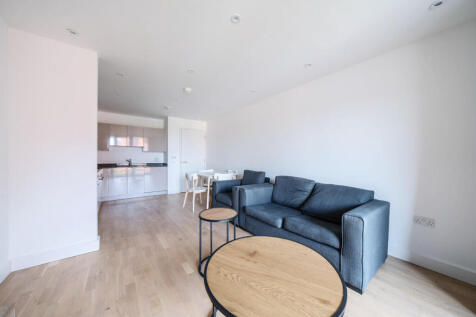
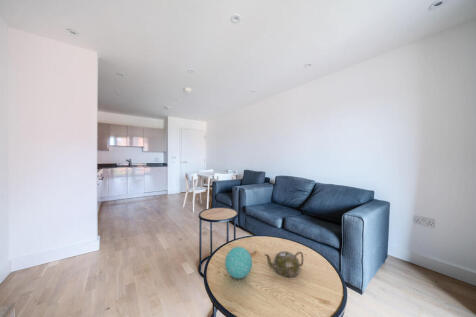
+ decorative ball [224,246,253,280]
+ teapot [264,250,304,278]
